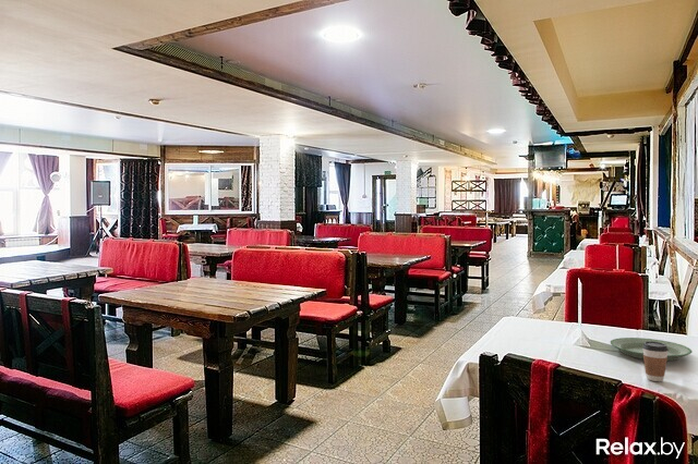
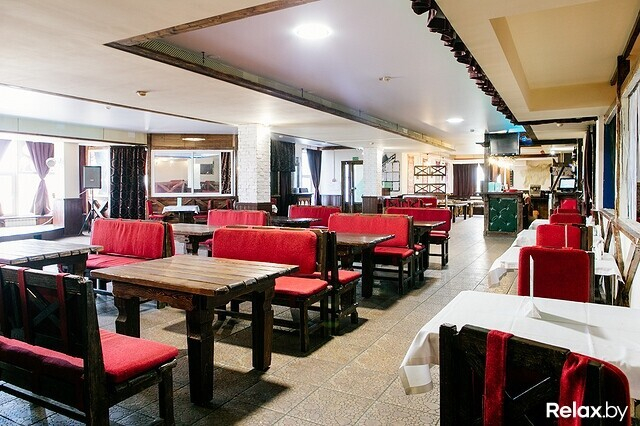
- coffee cup [642,341,669,382]
- plate [610,337,694,362]
